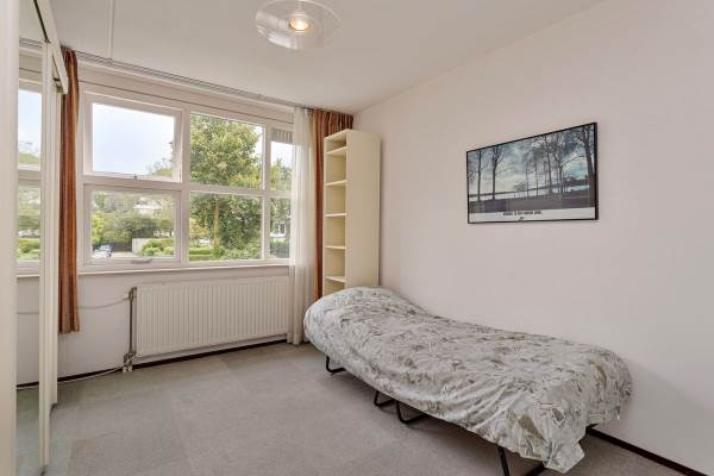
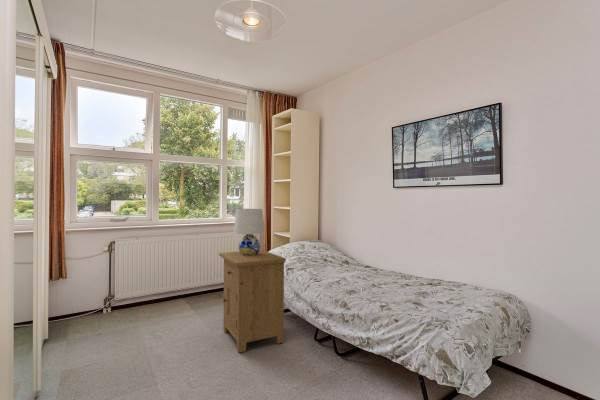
+ table lamp [233,208,266,256]
+ nightstand [218,249,287,354]
